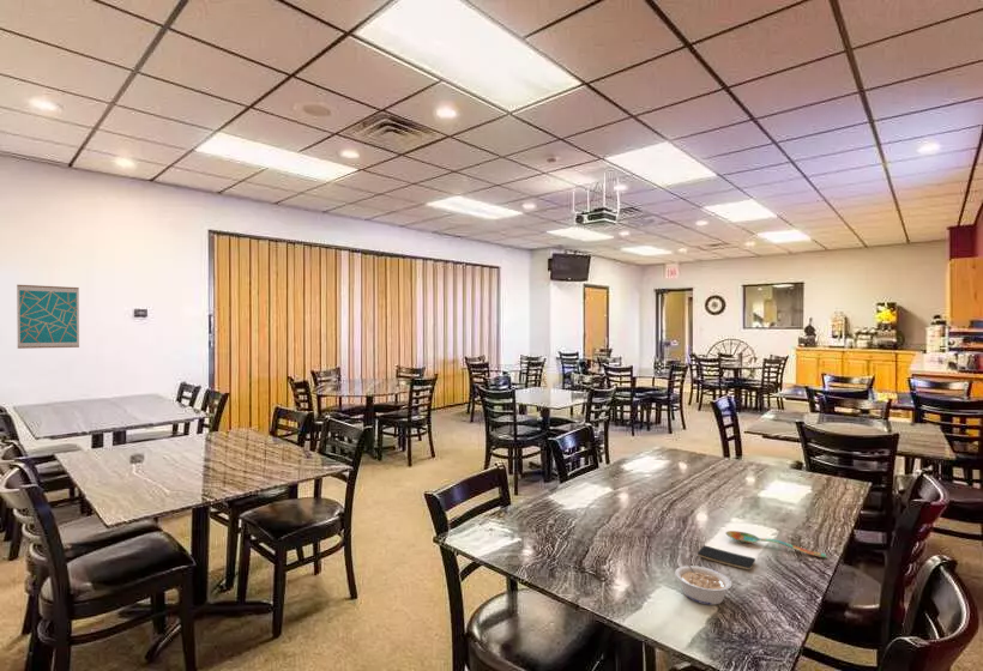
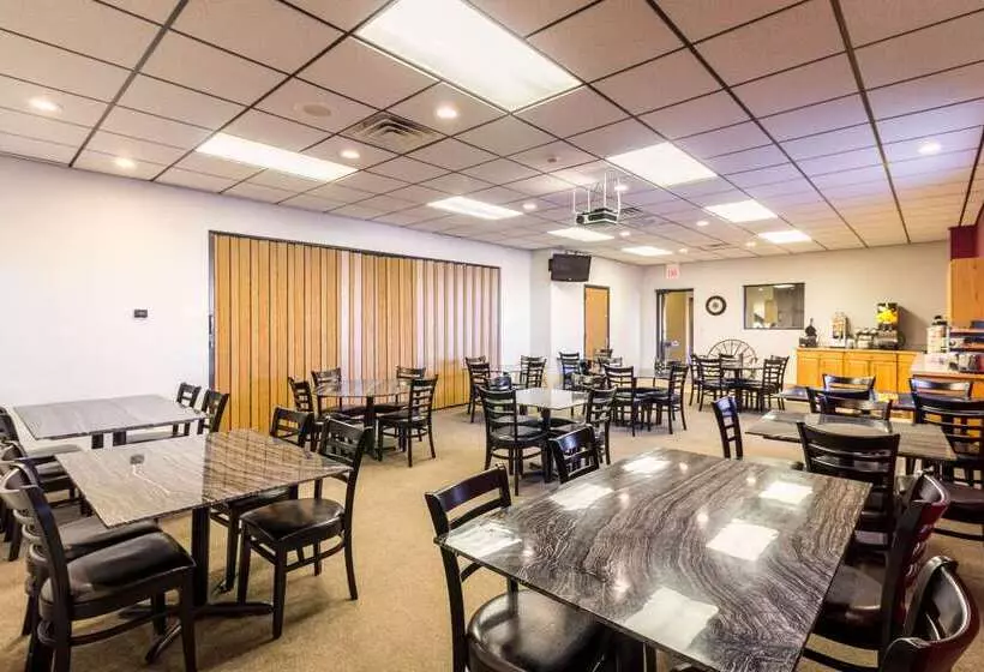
- smartphone [696,544,756,570]
- wall art [16,284,80,350]
- legume [674,556,734,606]
- spoon [724,530,827,560]
